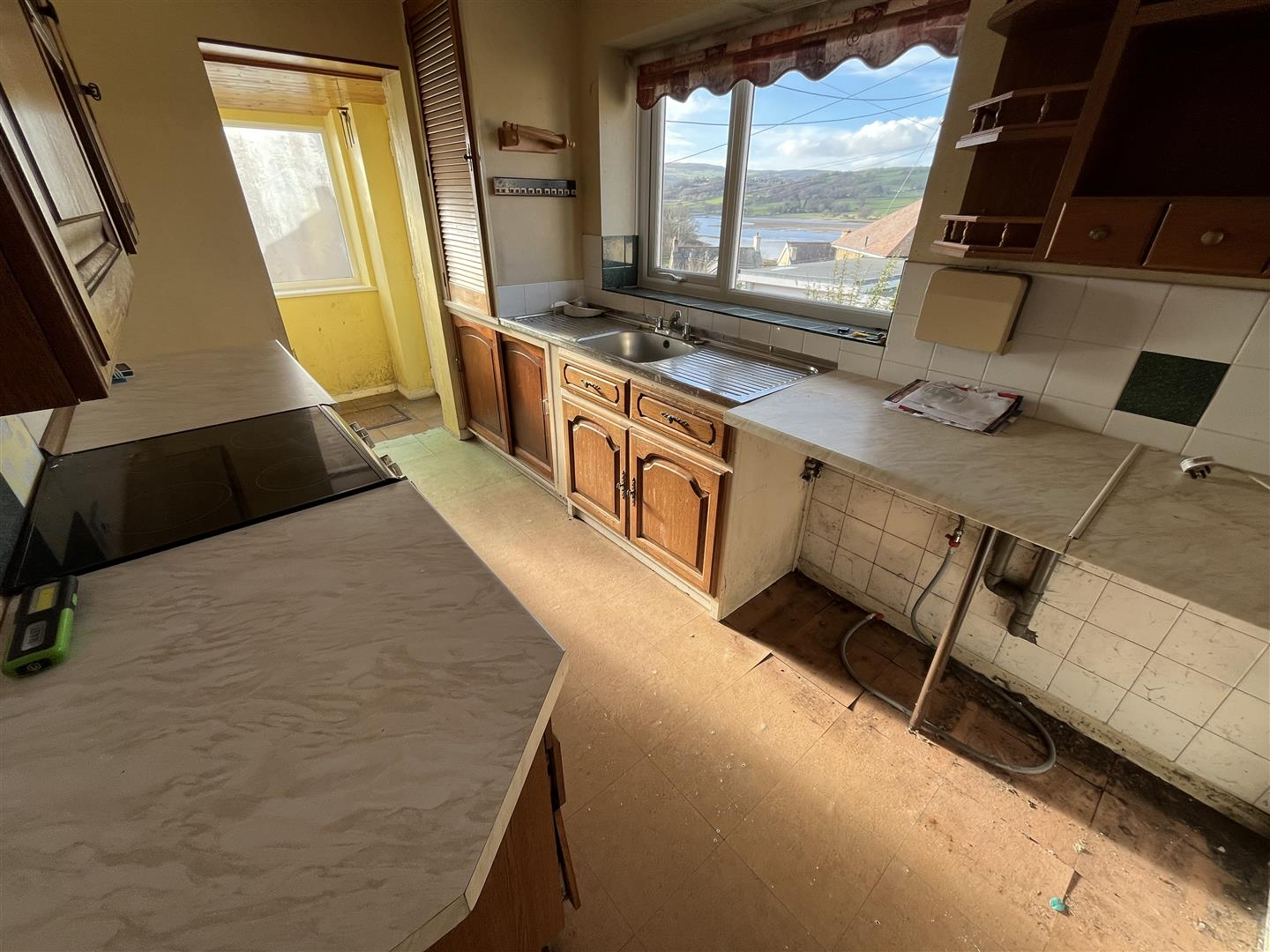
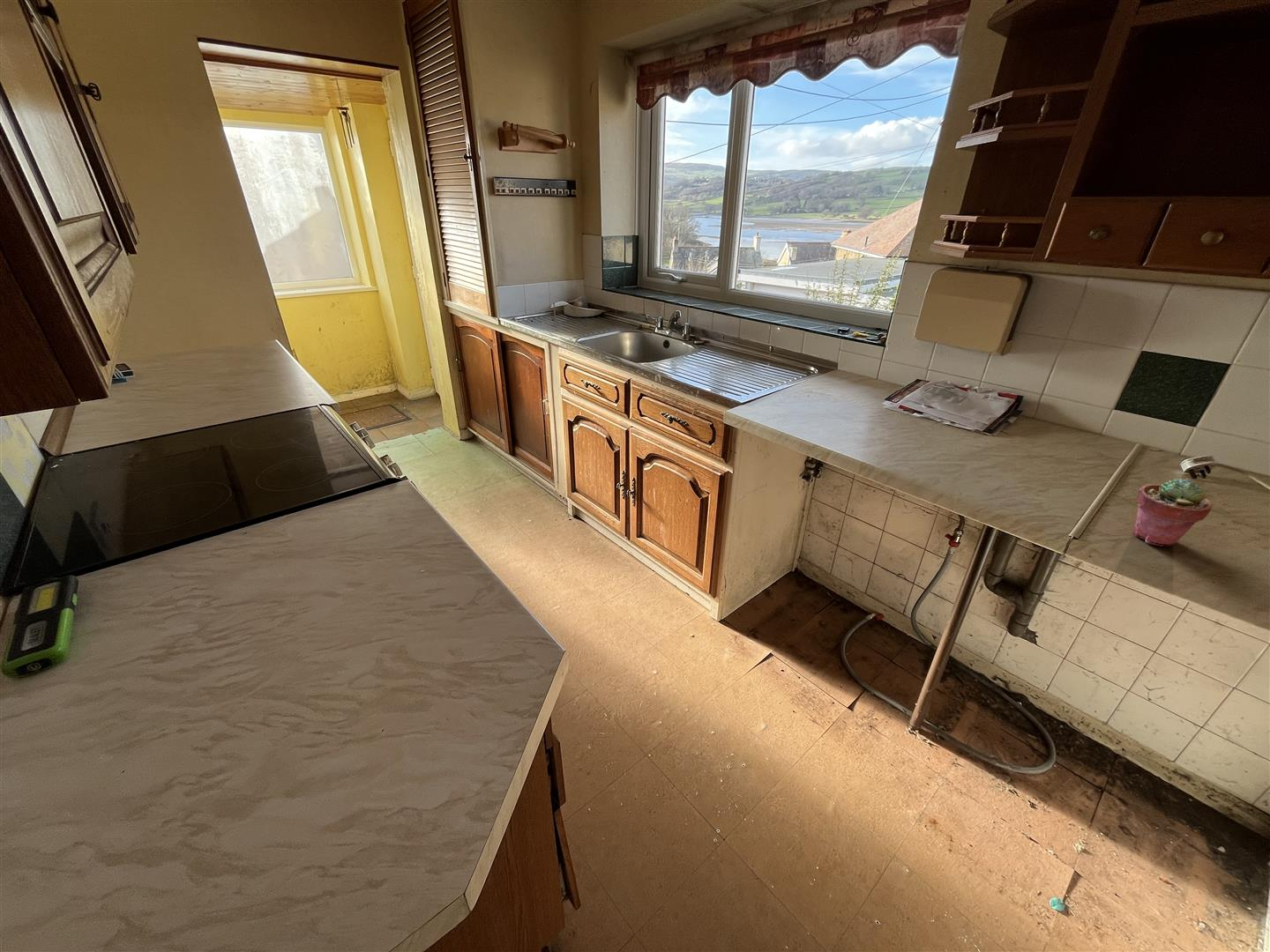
+ potted succulent [1133,478,1213,547]
